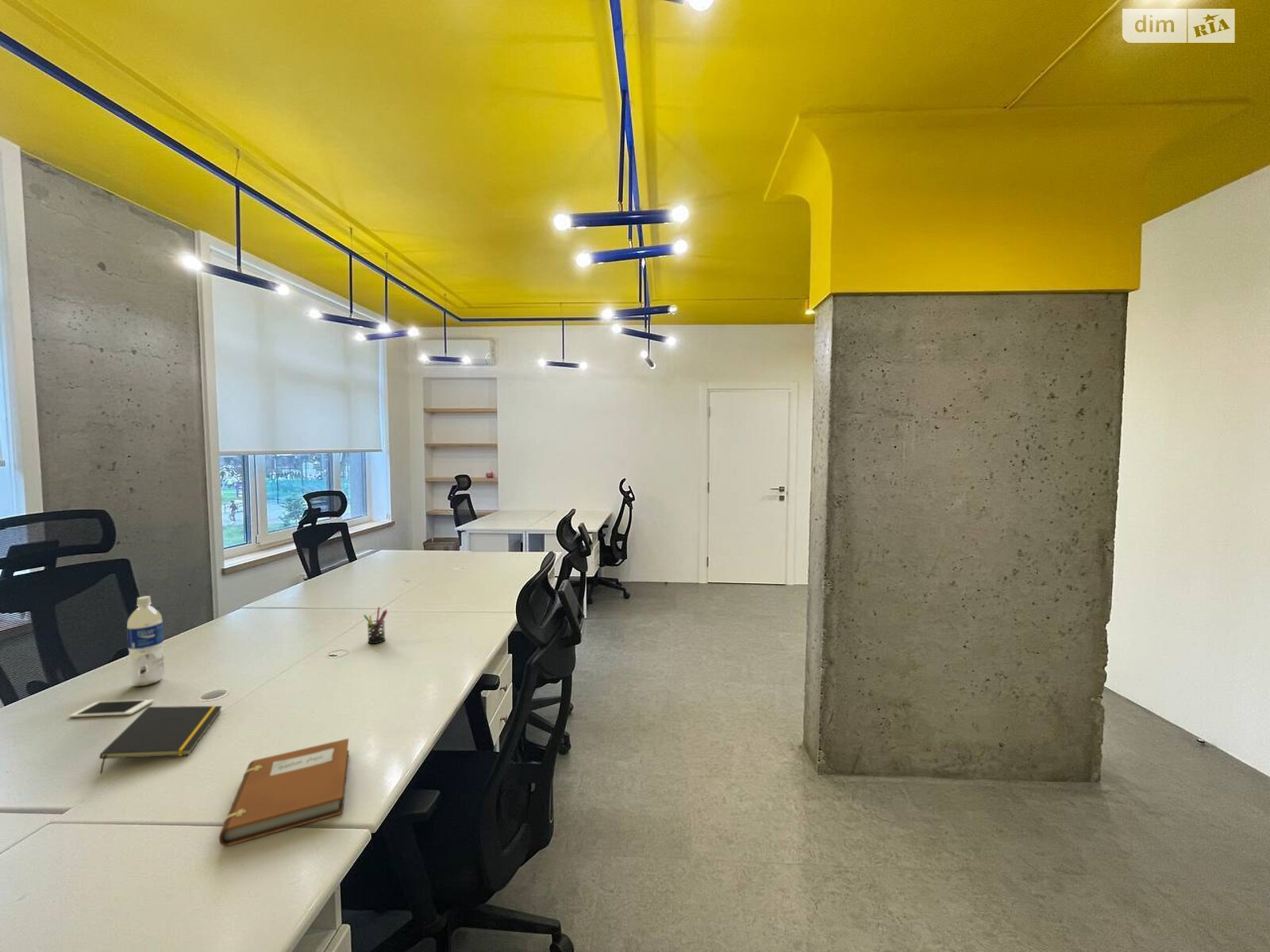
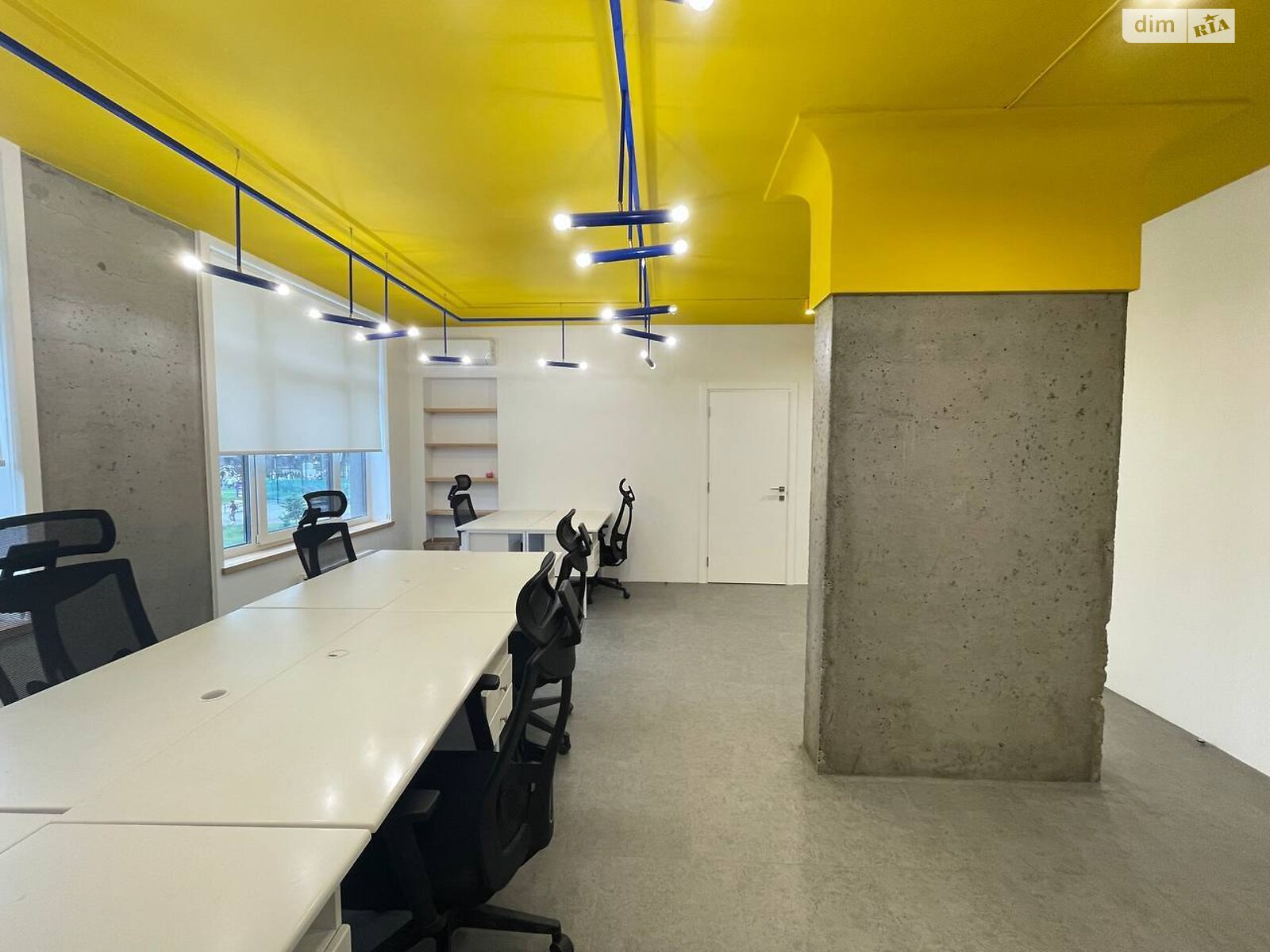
- notebook [218,738,350,846]
- water bottle [126,595,165,687]
- notepad [98,705,223,774]
- pen holder [363,606,388,644]
- cell phone [69,699,155,718]
